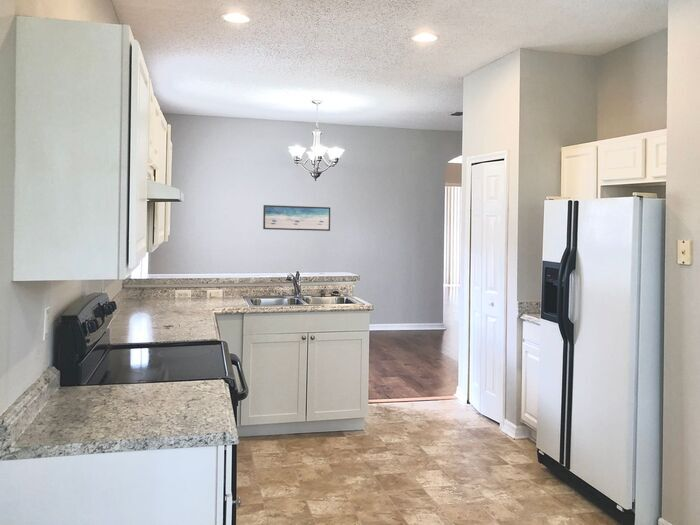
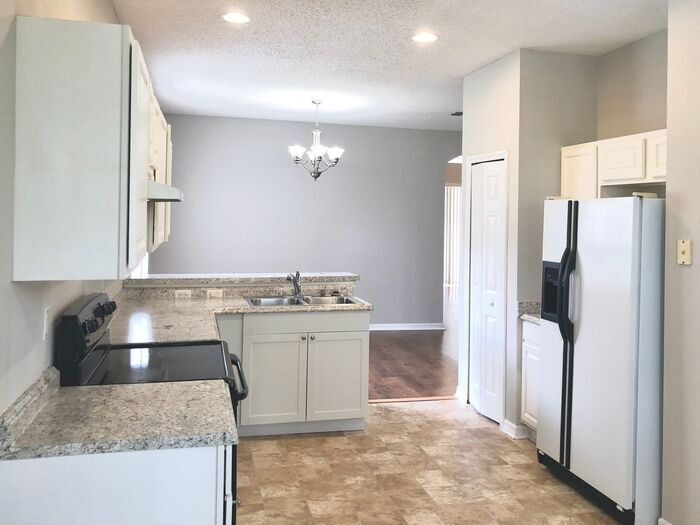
- wall art [262,204,331,232]
